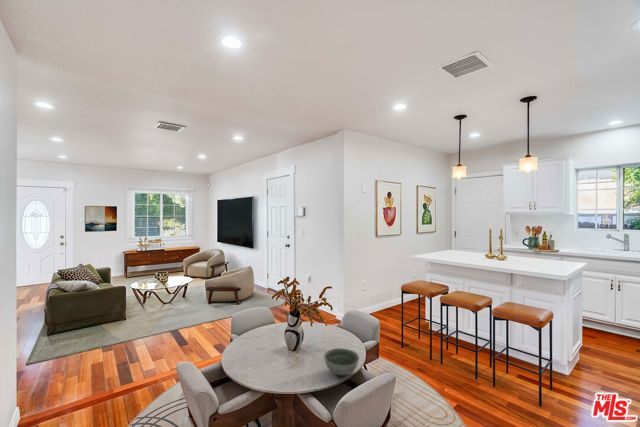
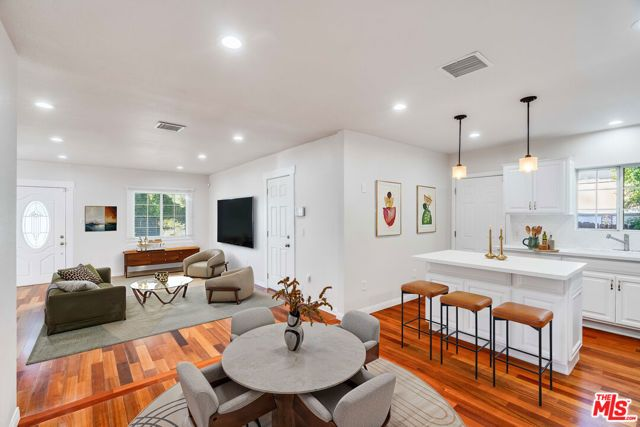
- bowl [323,347,360,377]
